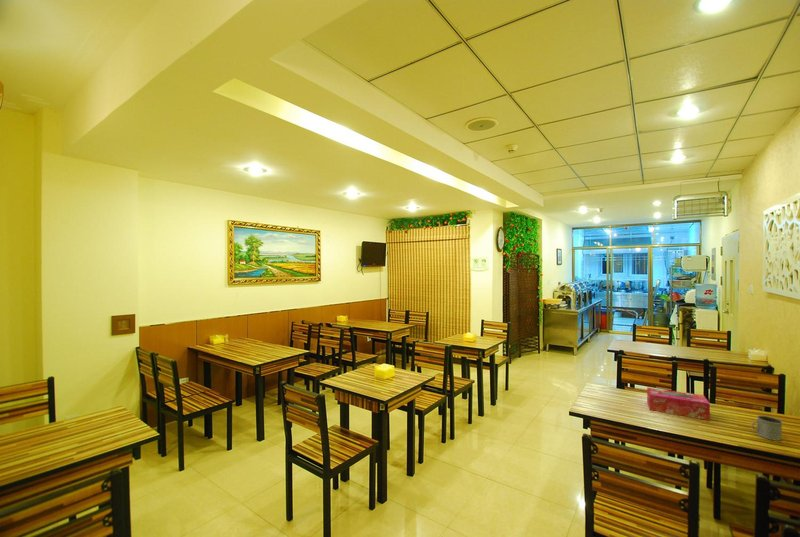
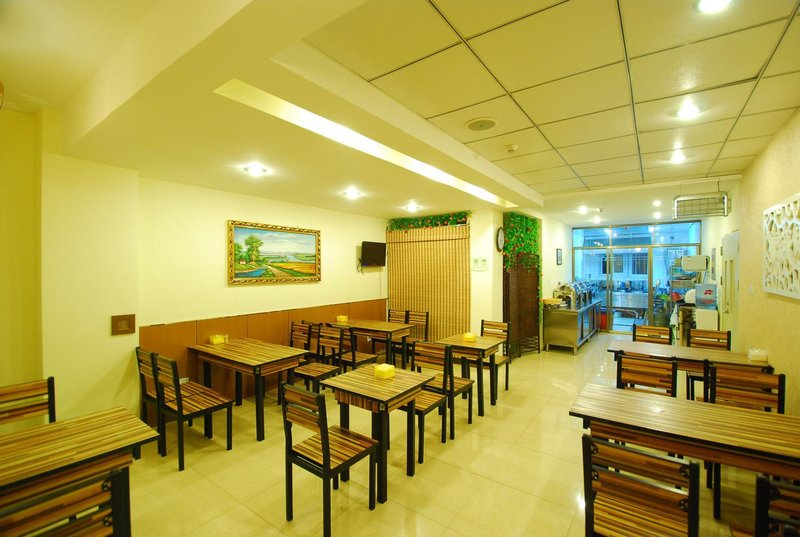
- mug [750,415,784,442]
- tissue box [646,386,711,421]
